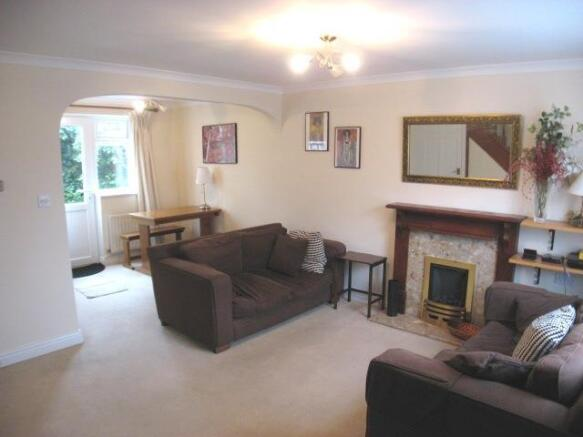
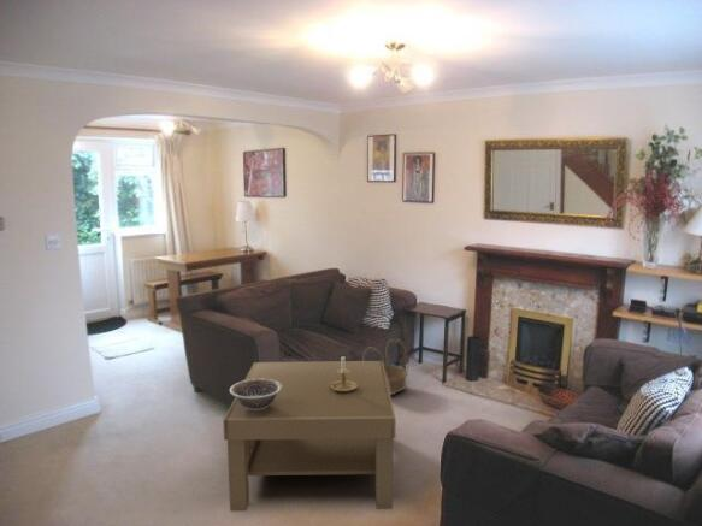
+ decorative bowl [229,378,283,410]
+ basket [362,338,409,397]
+ coffee table [222,360,396,512]
+ candle holder [330,355,358,391]
